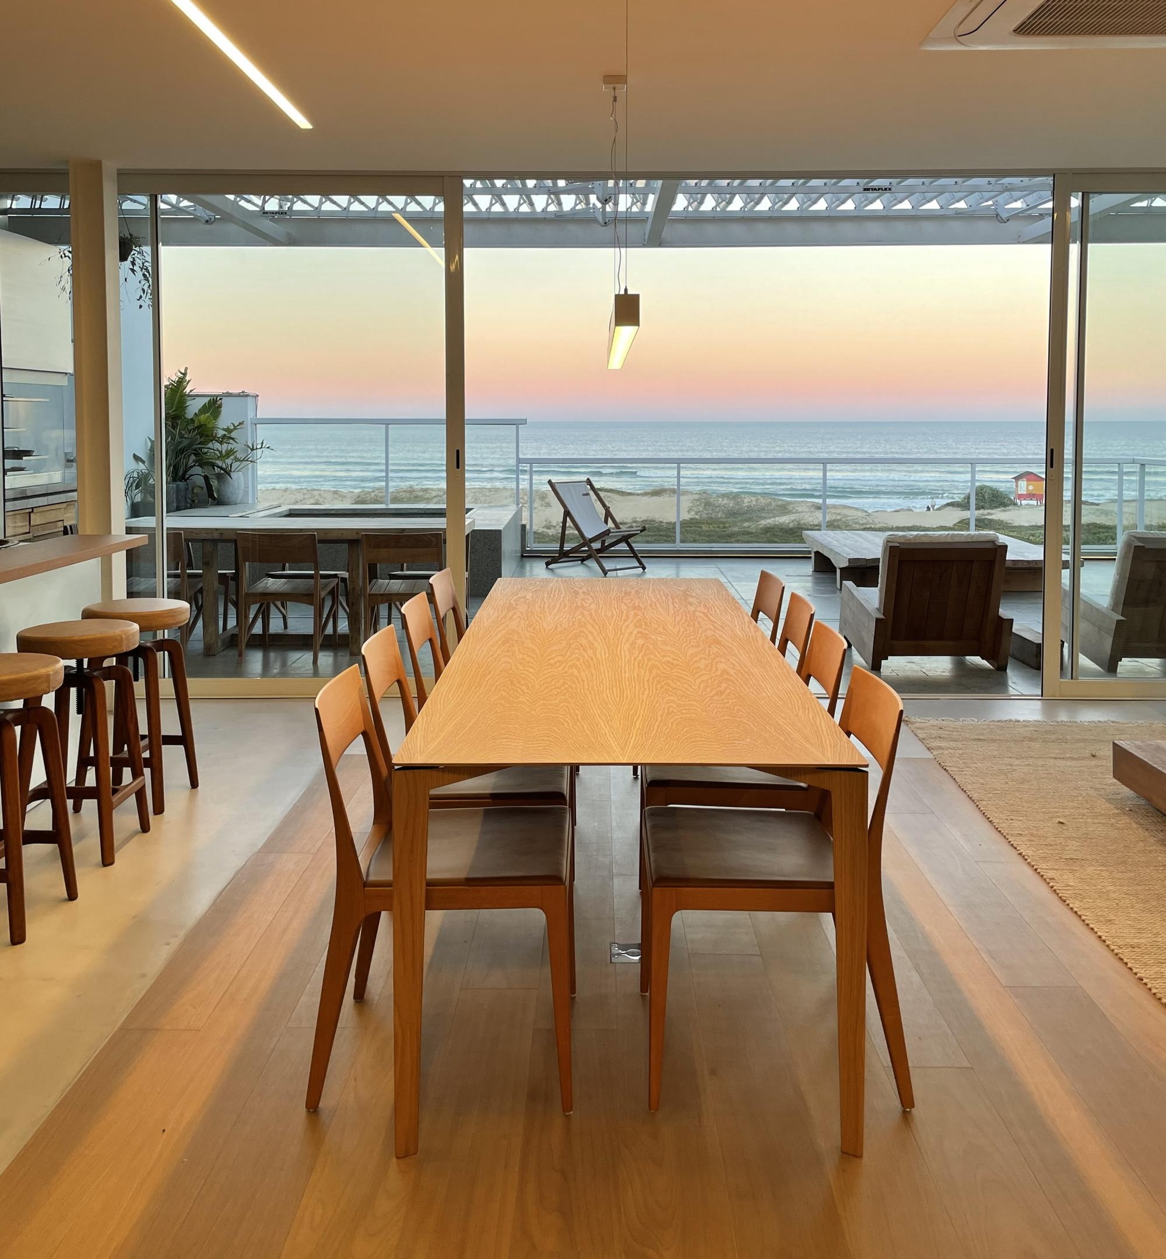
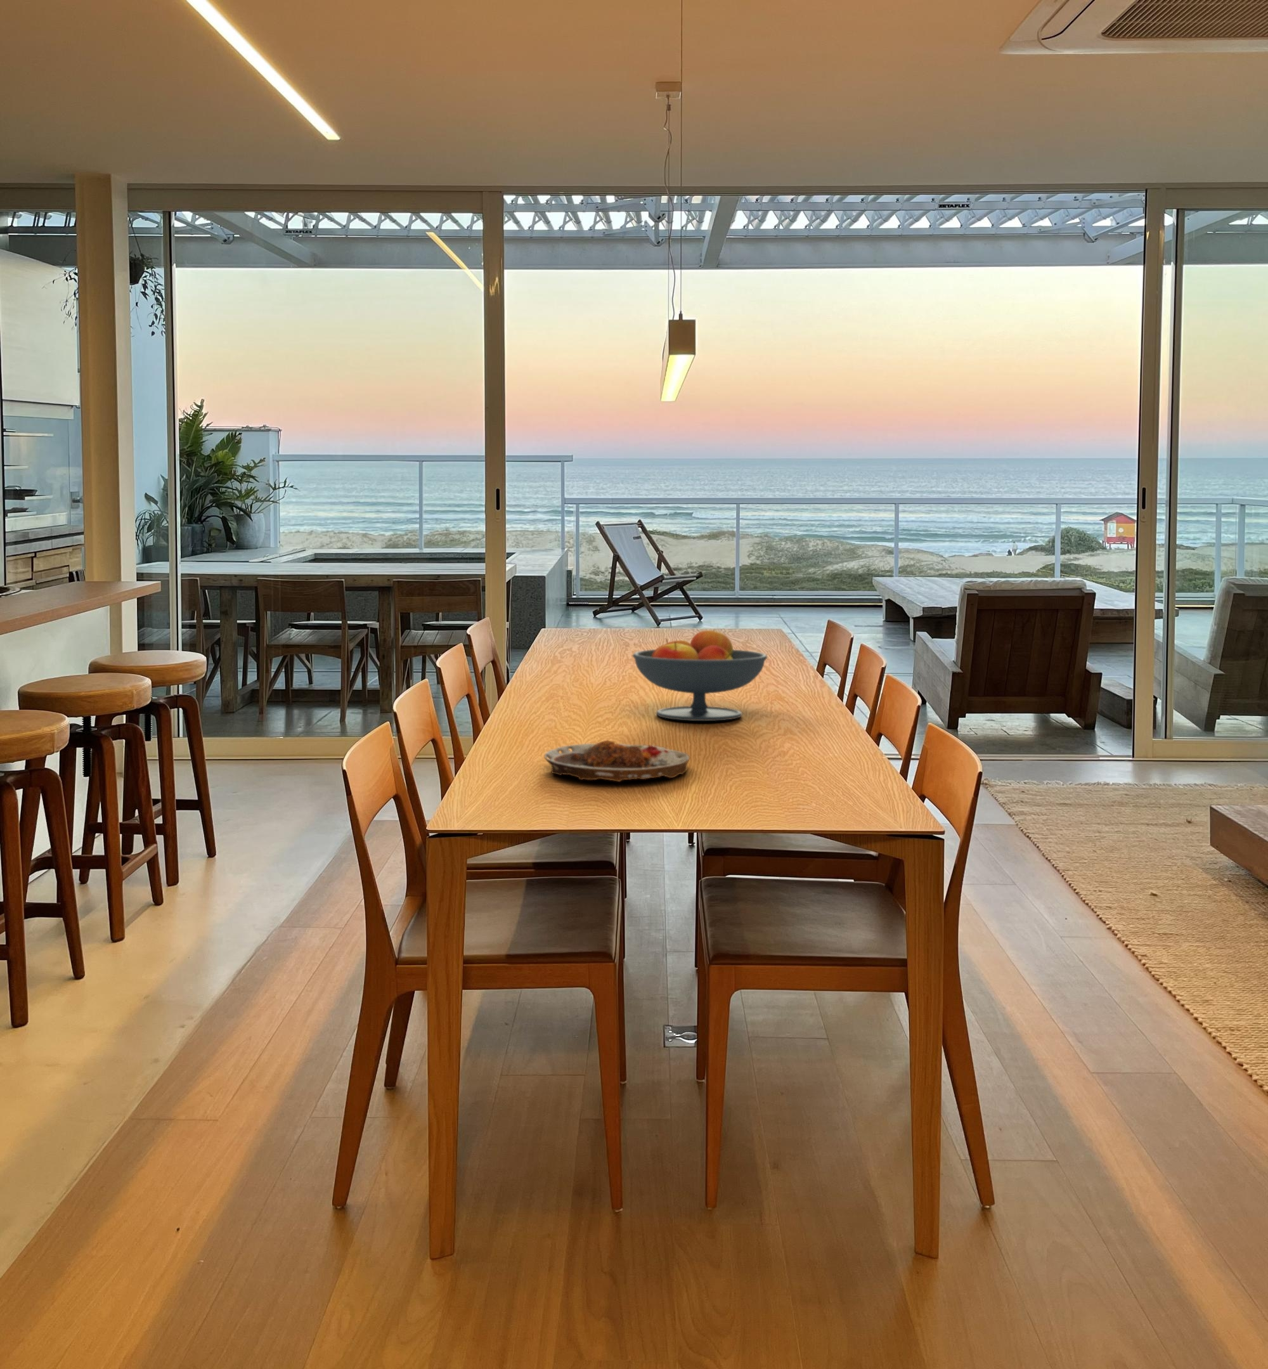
+ fruit bowl [632,628,768,721]
+ plate [544,741,691,782]
